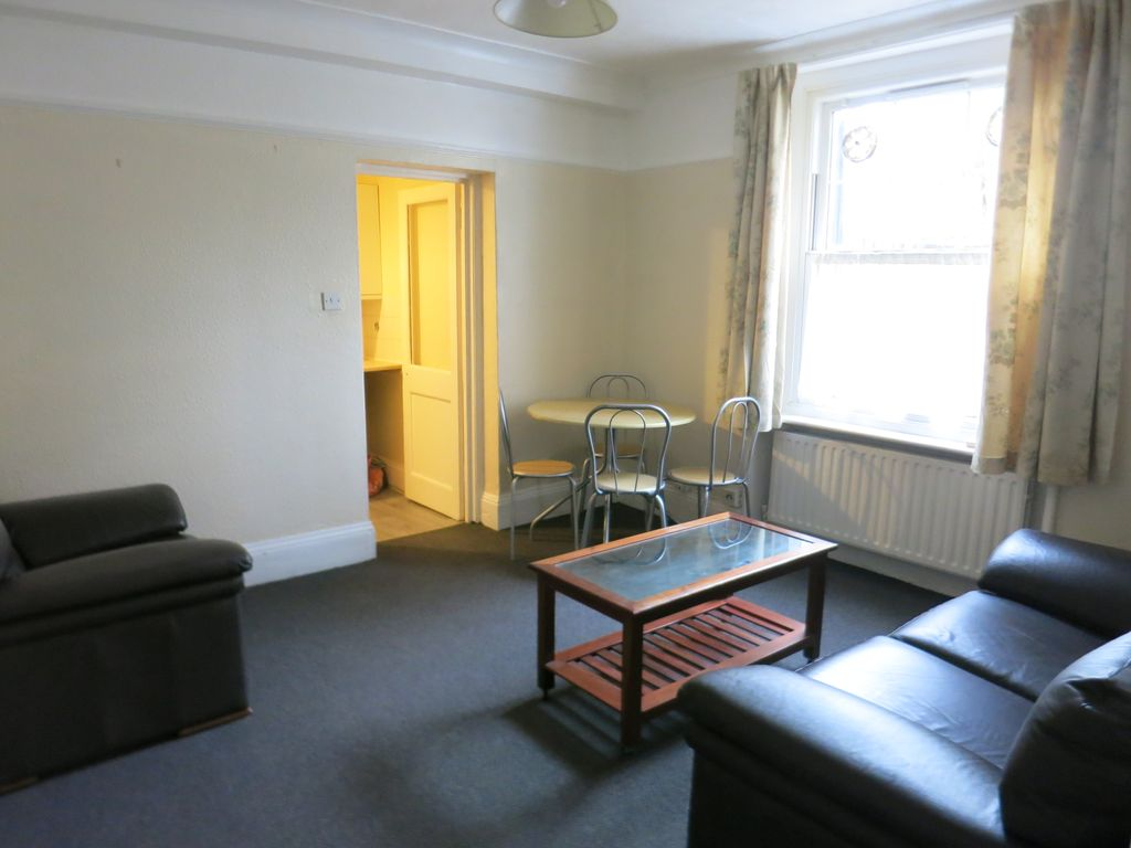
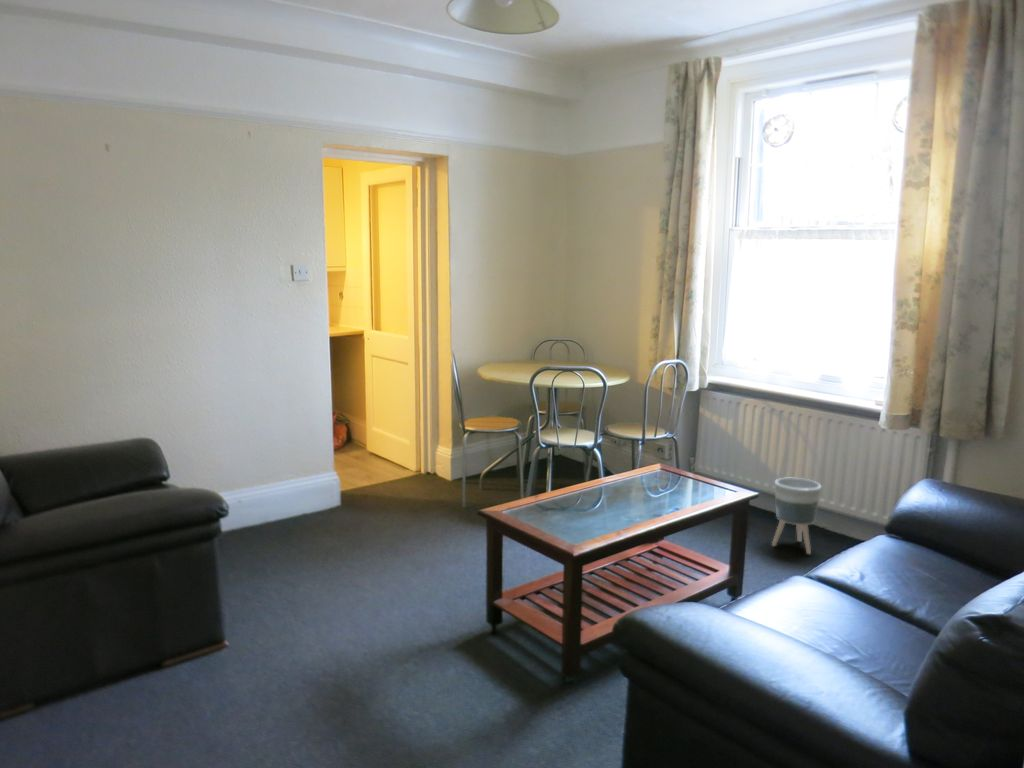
+ planter [771,477,823,555]
